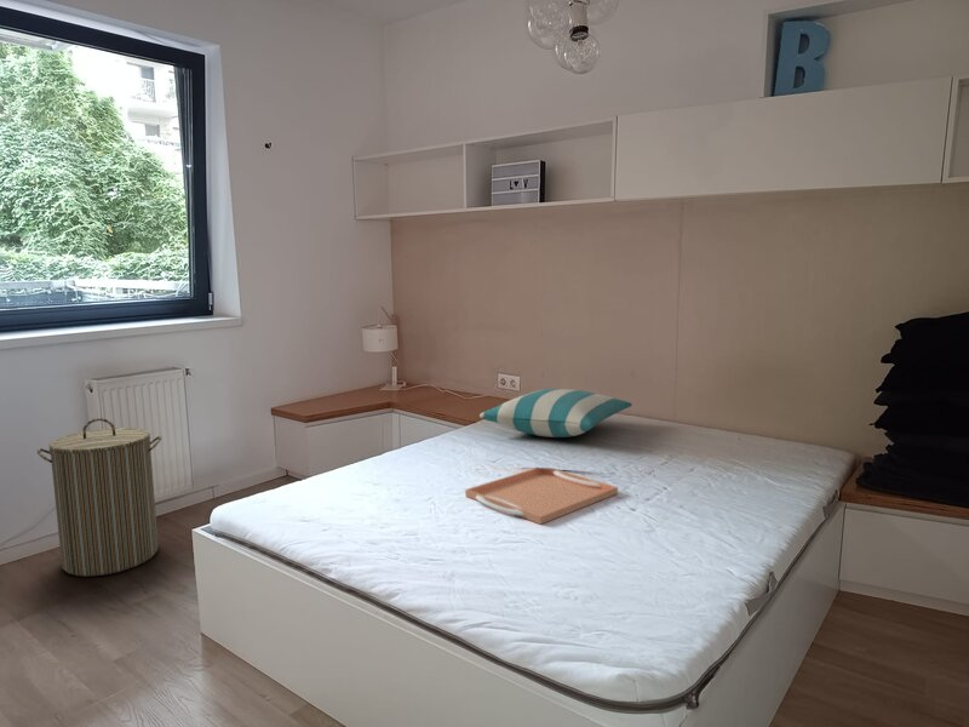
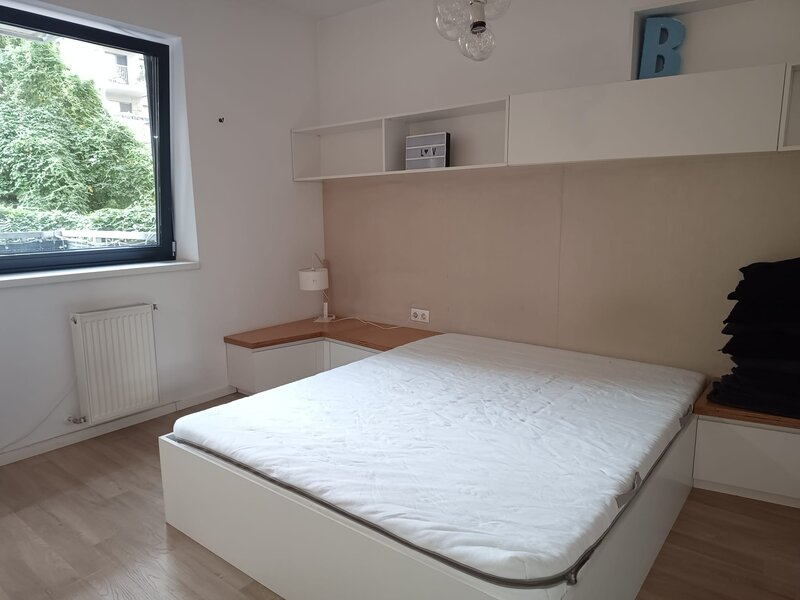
- serving tray [464,466,619,526]
- laundry hamper [36,417,162,578]
- pillow [478,388,633,439]
